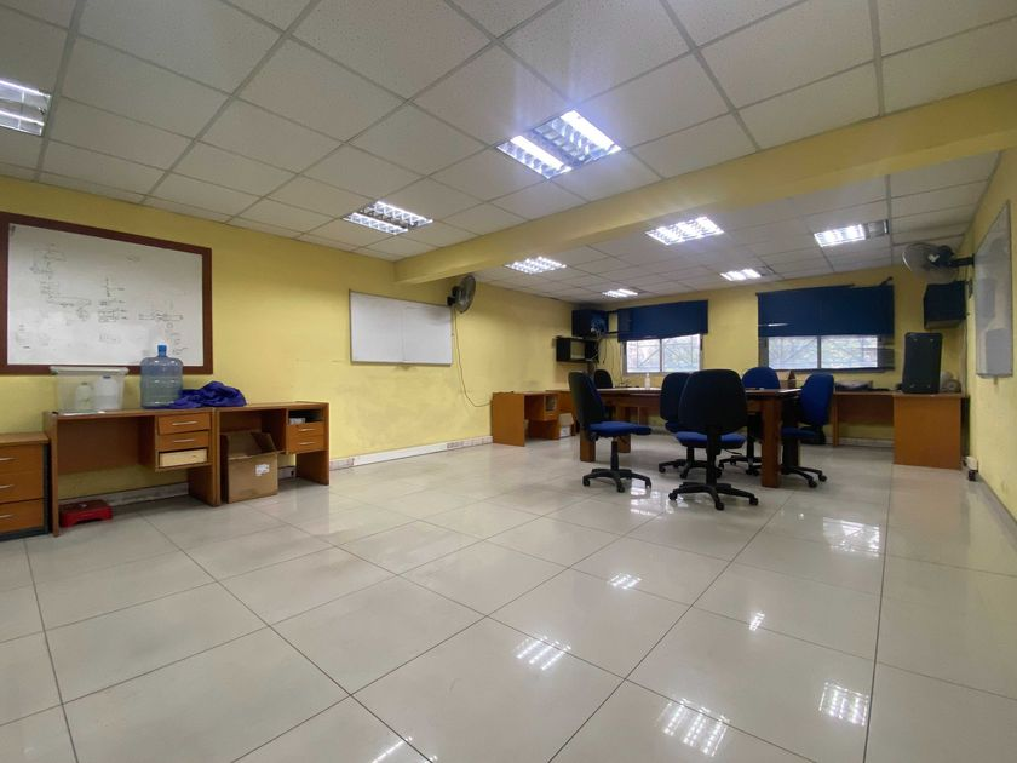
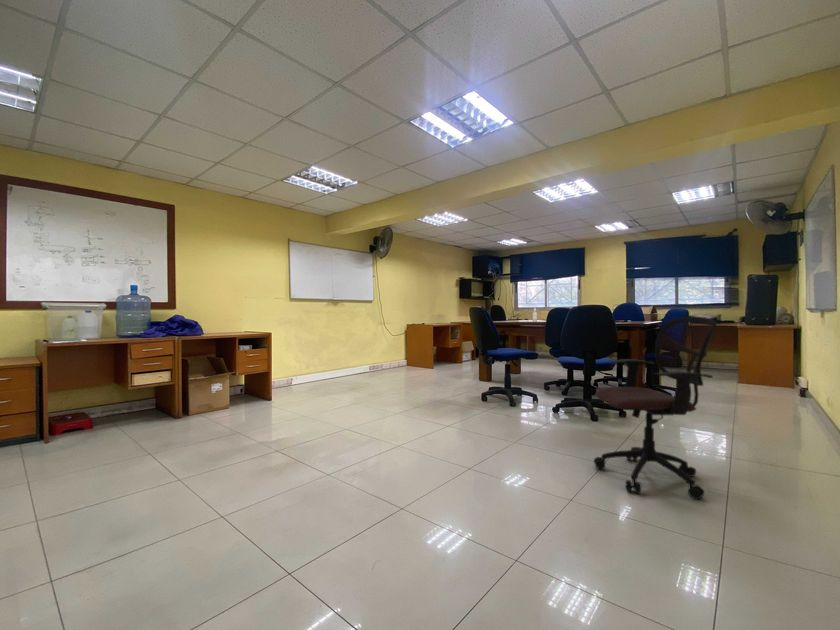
+ office chair [593,315,717,501]
